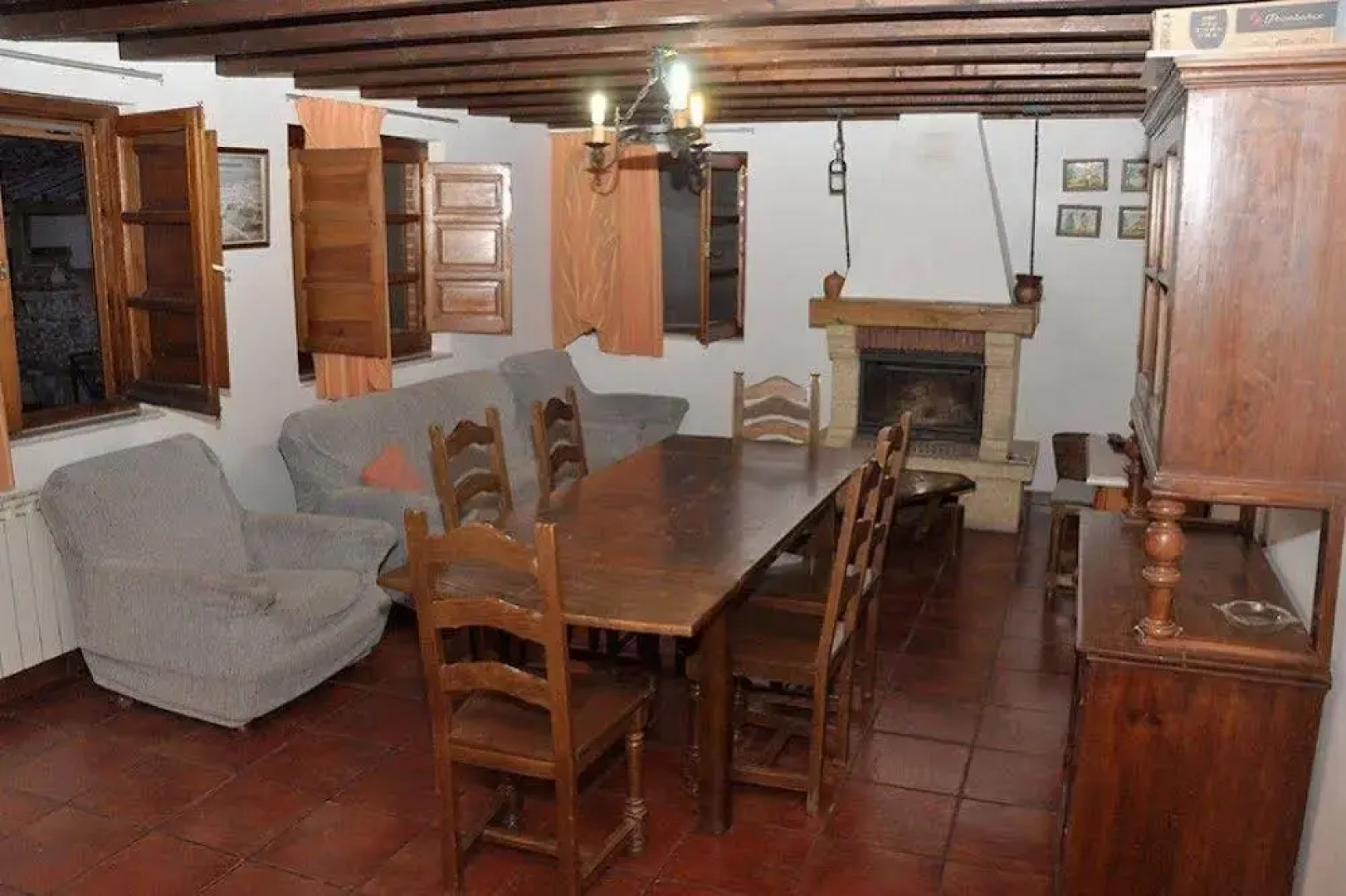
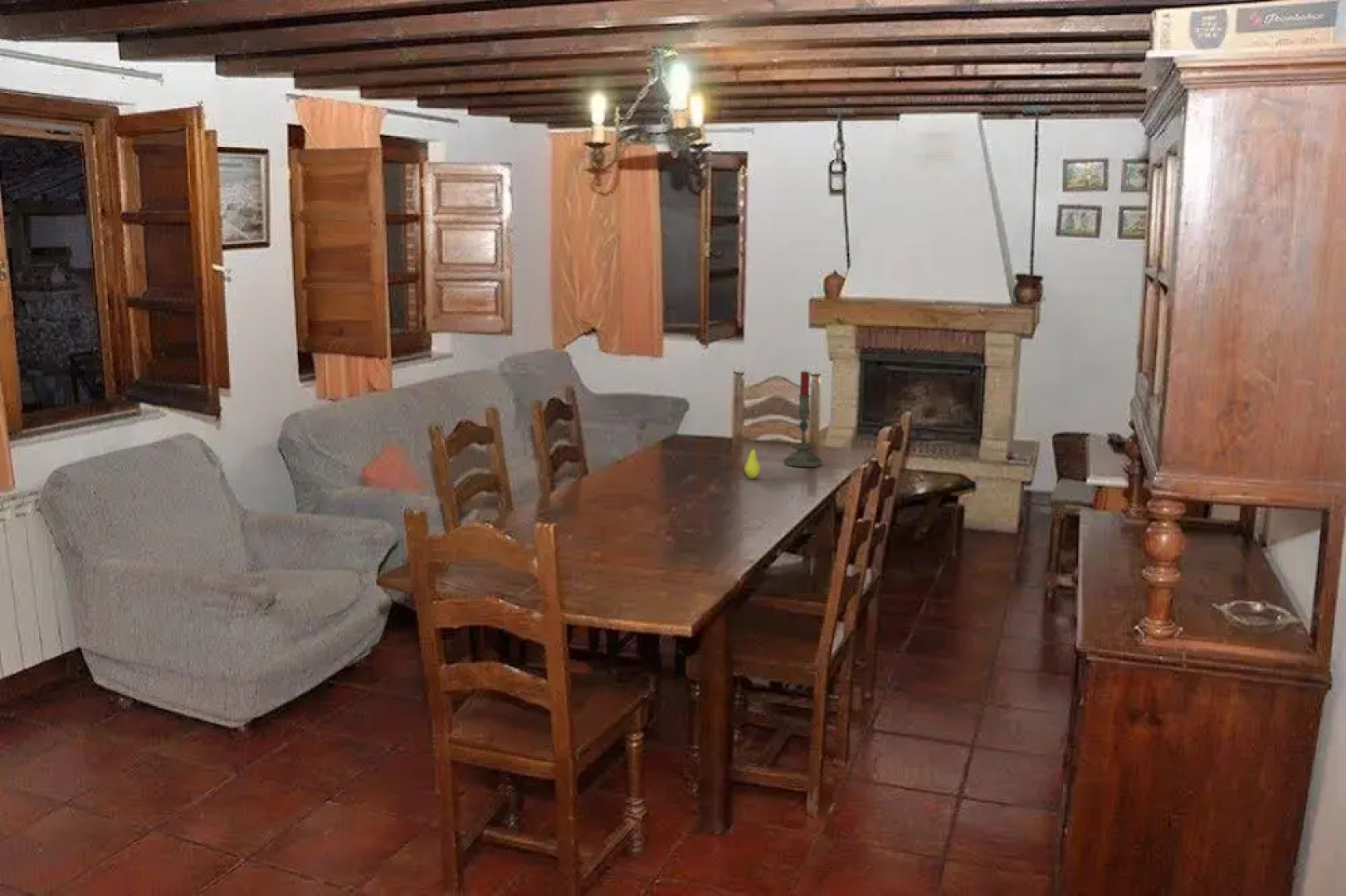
+ fruit [744,445,762,480]
+ candle [783,368,822,468]
